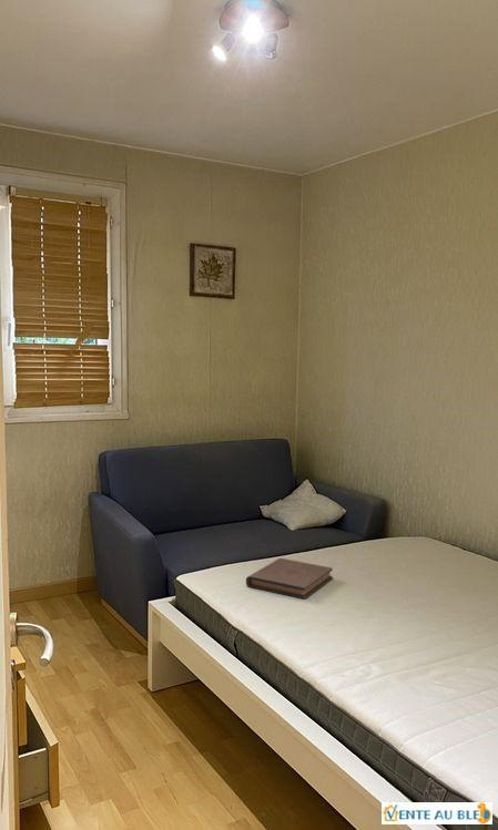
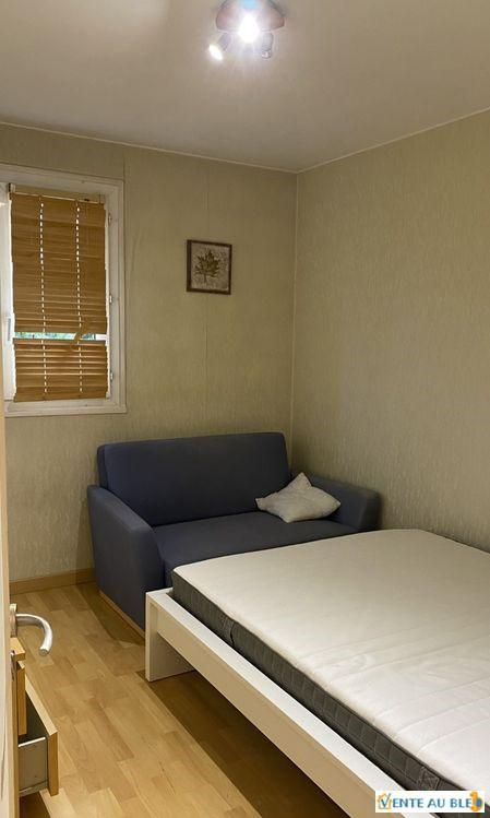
- book [245,557,334,600]
